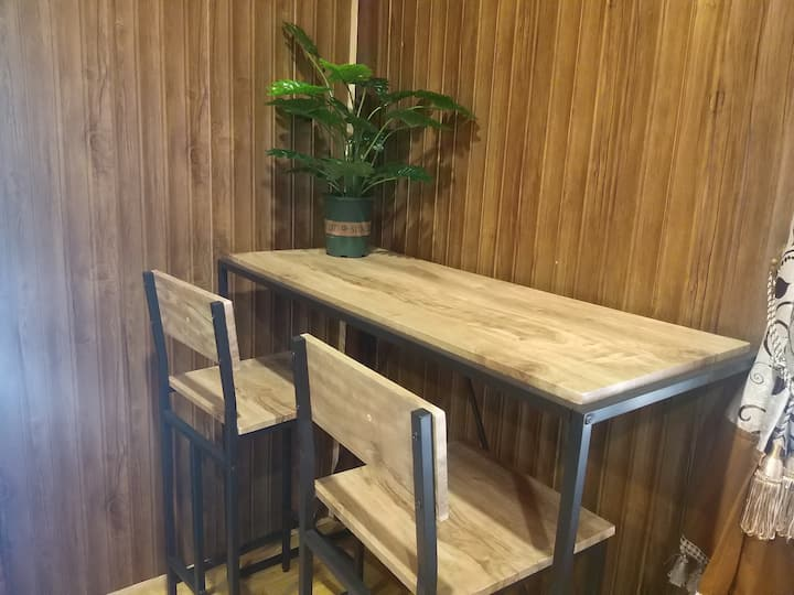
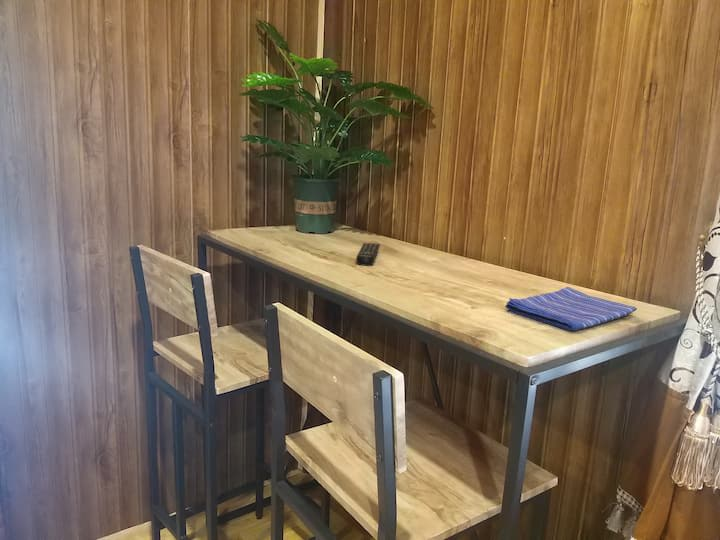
+ remote control [355,242,381,267]
+ dish towel [504,286,638,332]
